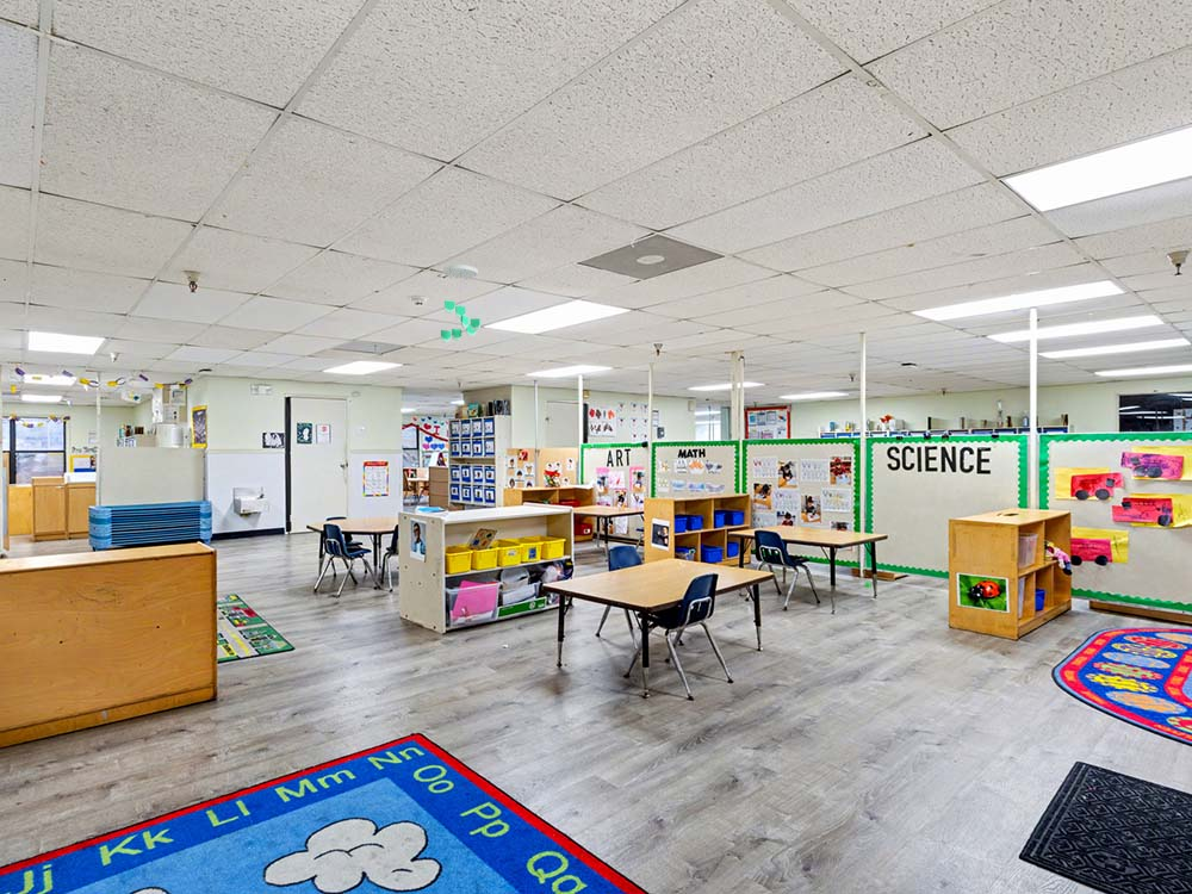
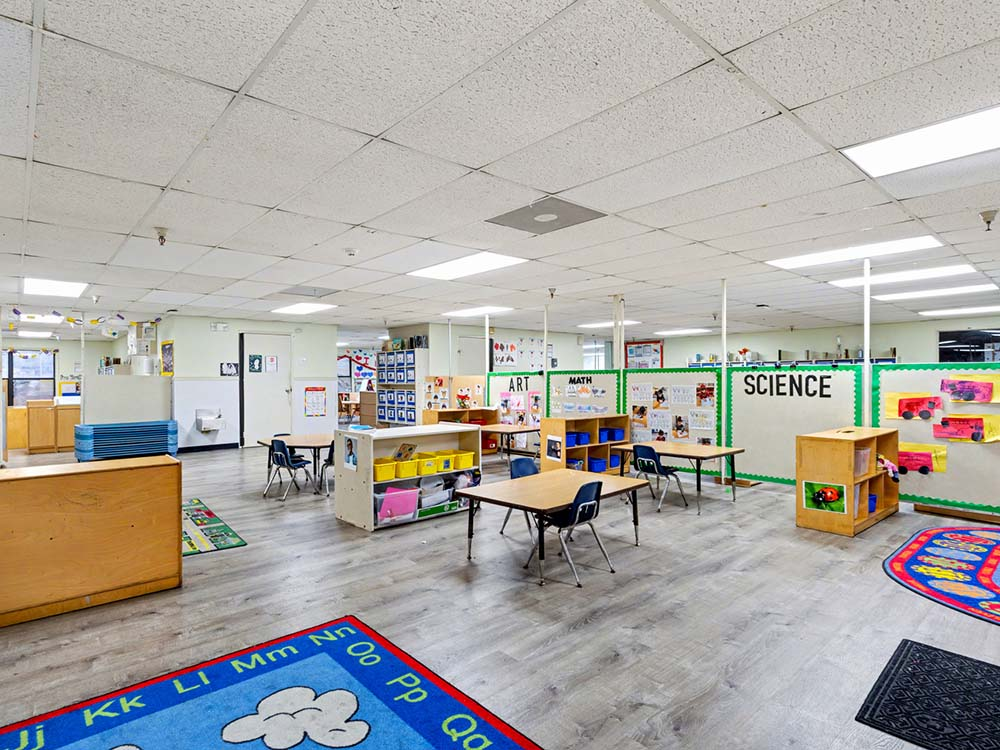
- ceiling mobile [440,263,482,343]
